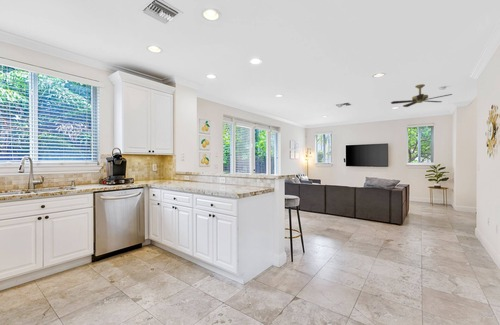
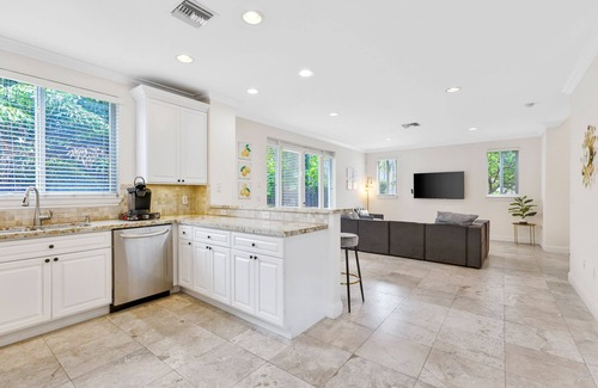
- ceiling fan [390,83,453,108]
